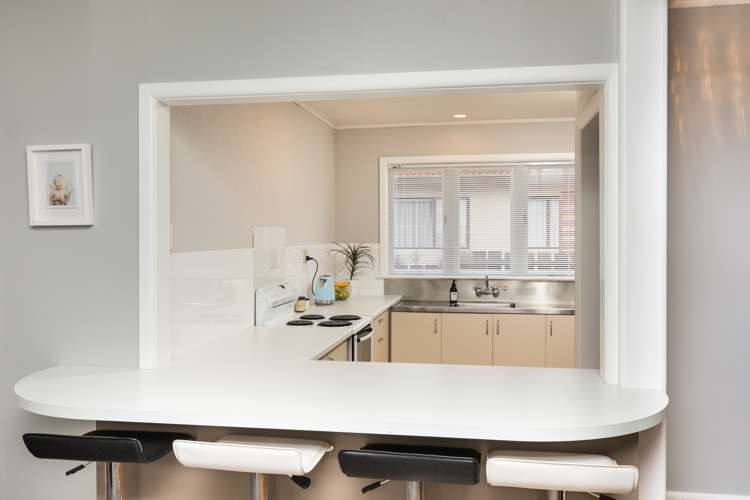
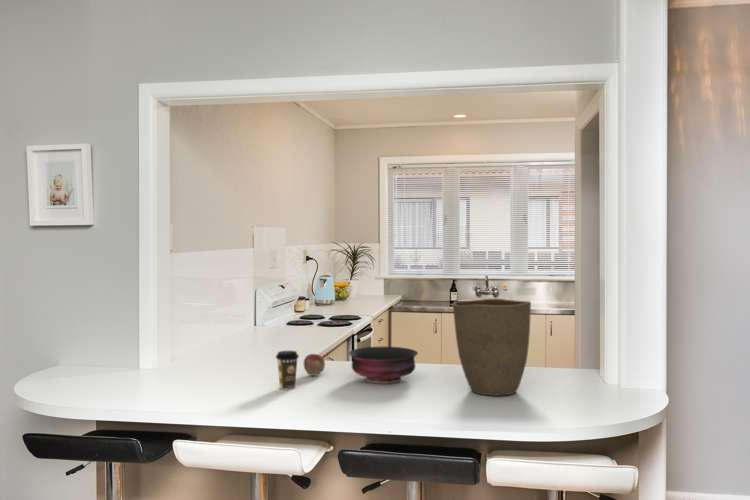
+ vase [452,298,532,397]
+ coffee cup [275,350,300,390]
+ fruit [303,353,326,377]
+ bowl [348,346,419,384]
